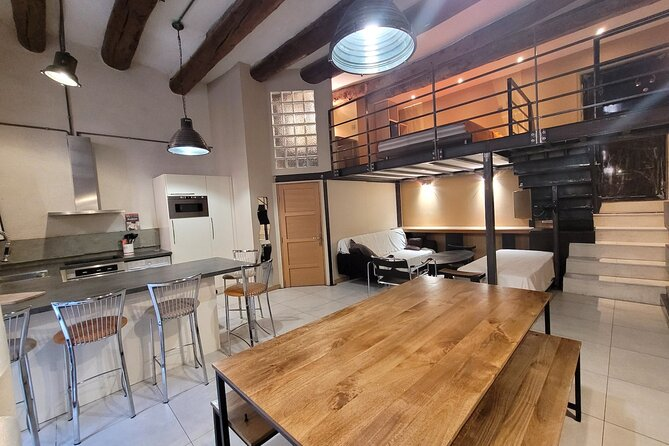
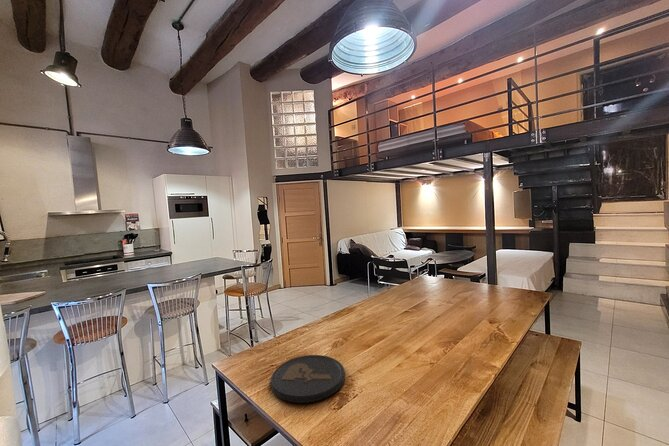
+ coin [269,354,346,404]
